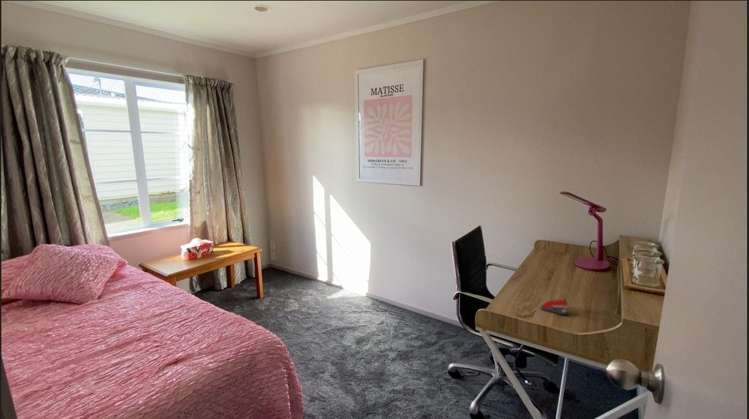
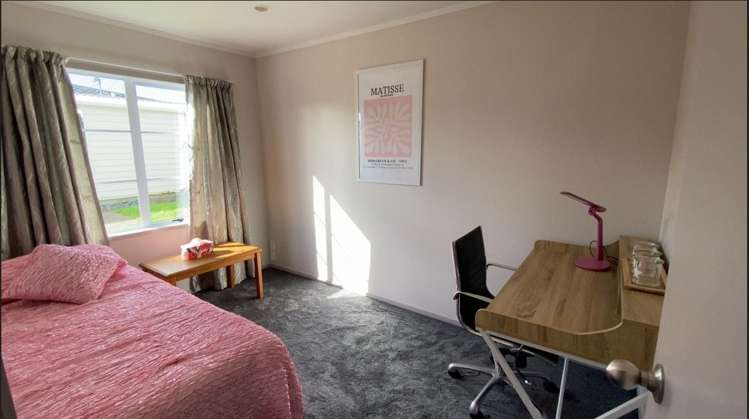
- stapler [540,298,569,316]
